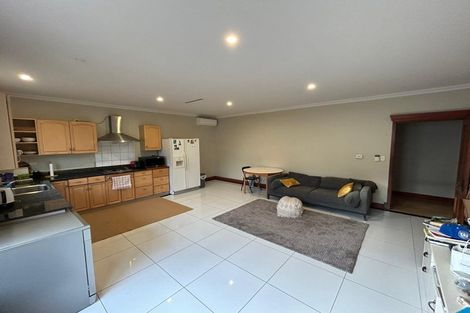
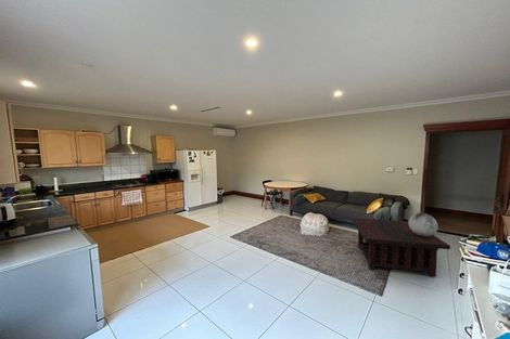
+ coffee table [352,217,451,278]
+ decorative globe [408,212,439,236]
